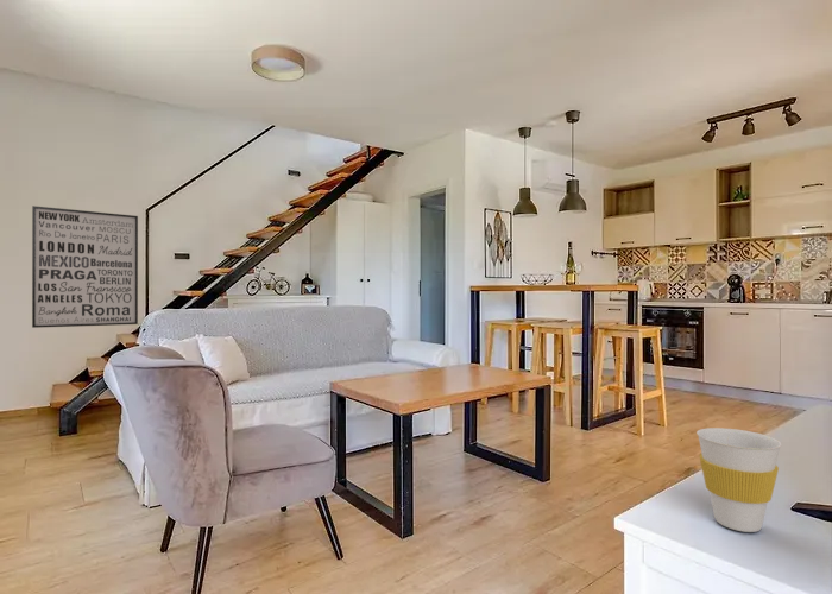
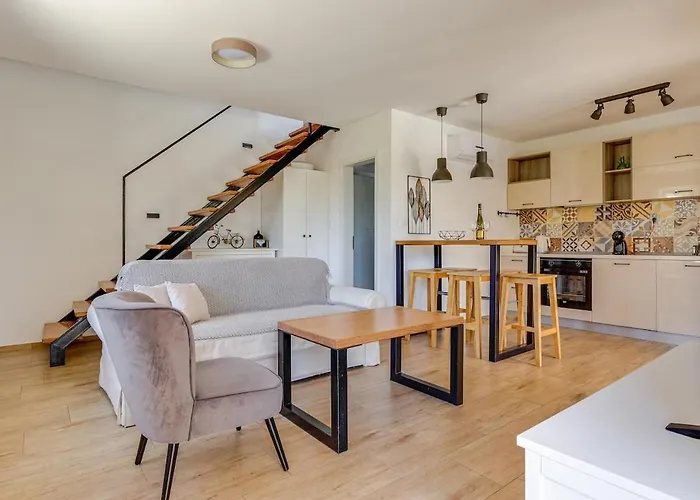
- cup [695,426,783,533]
- wall art [31,204,139,329]
